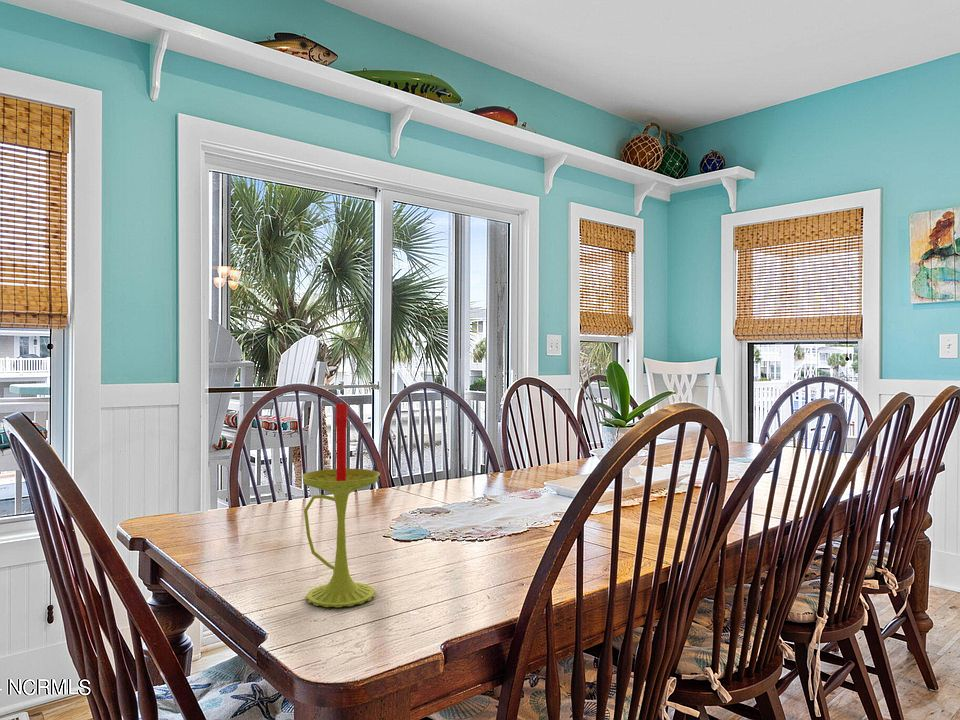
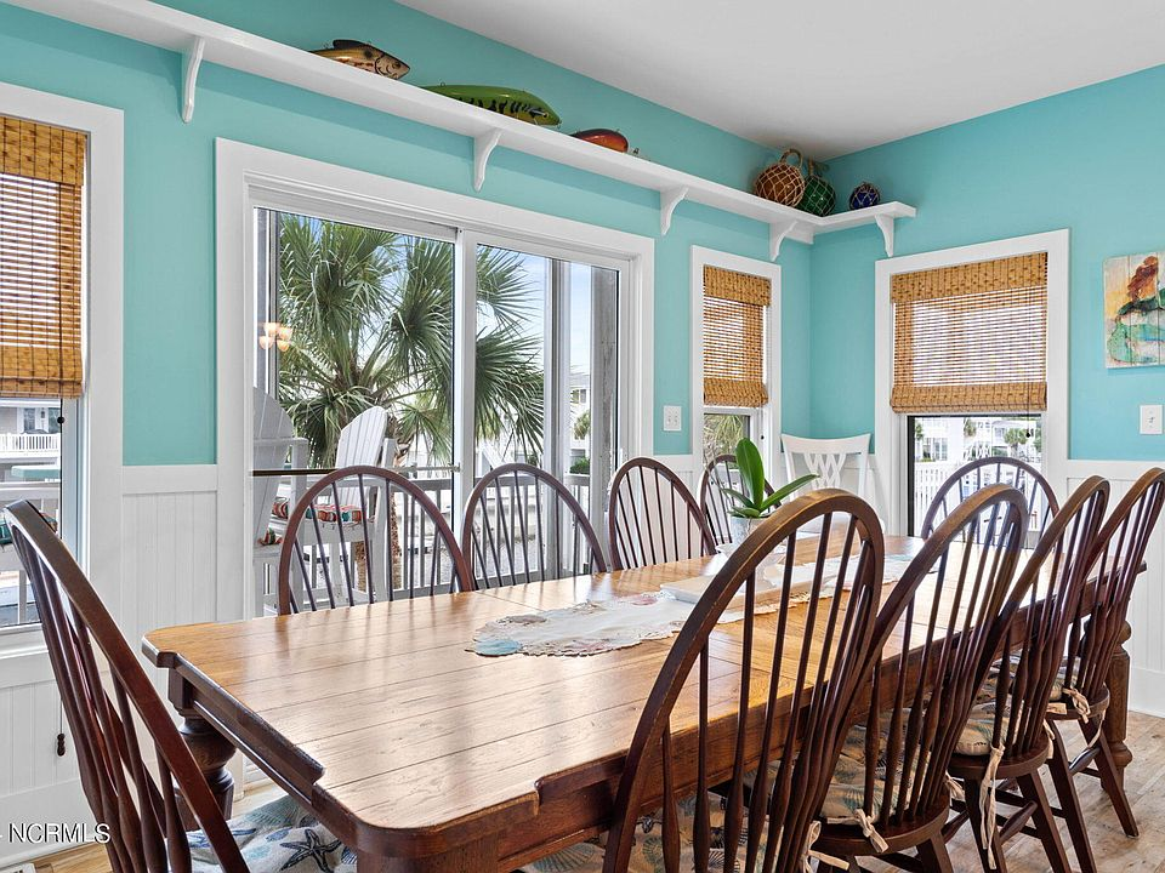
- candle [301,399,381,608]
